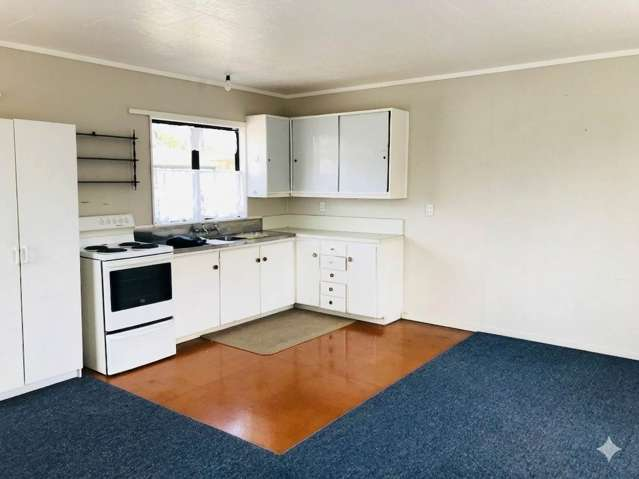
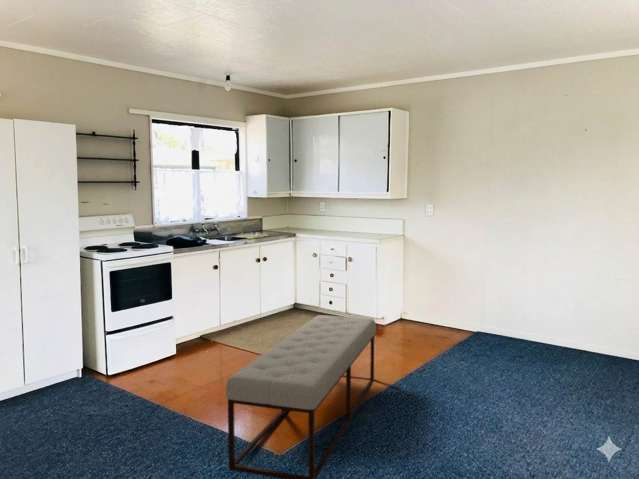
+ bench [225,314,377,479]
